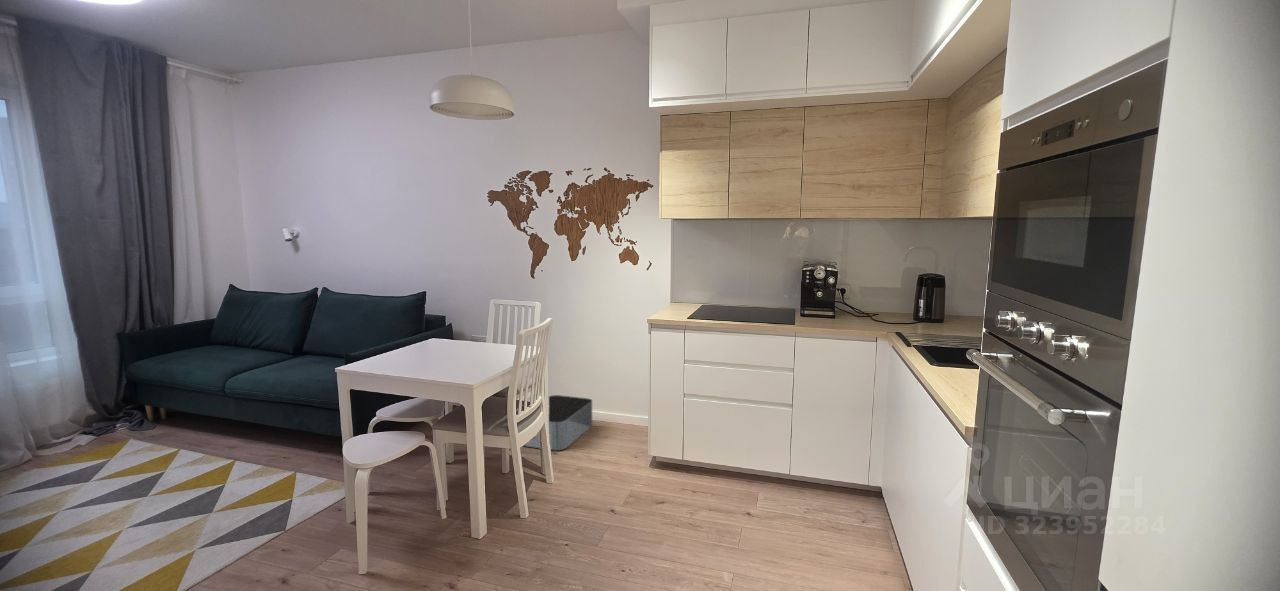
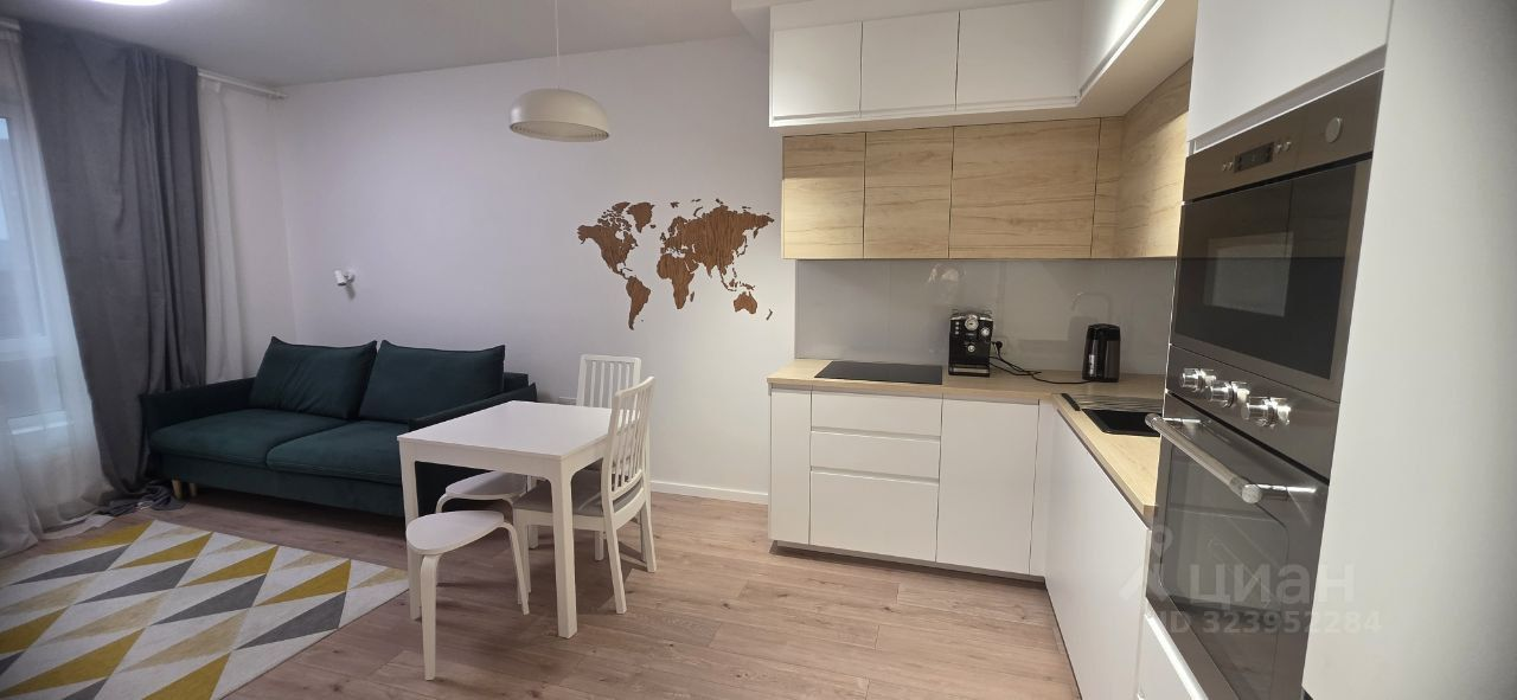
- storage bin [523,394,593,451]
